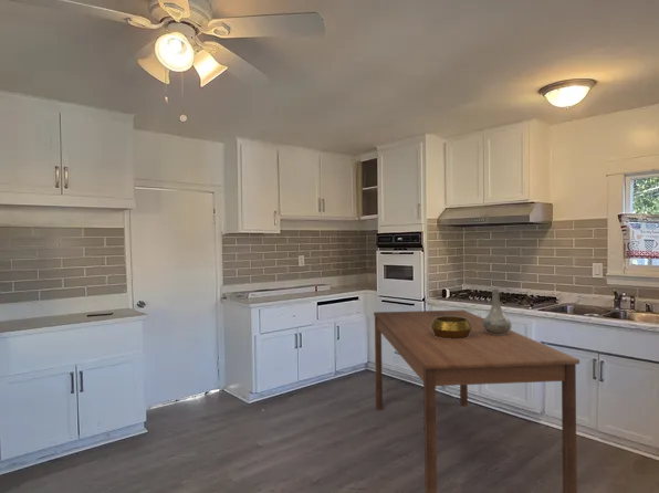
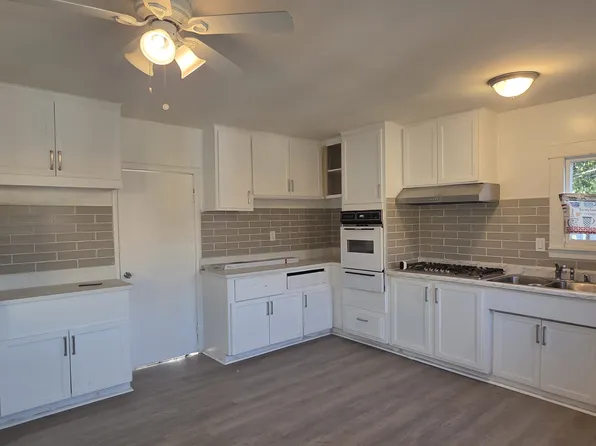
- decorative bowl [431,316,472,339]
- vase [482,289,513,335]
- dining table [373,308,580,493]
